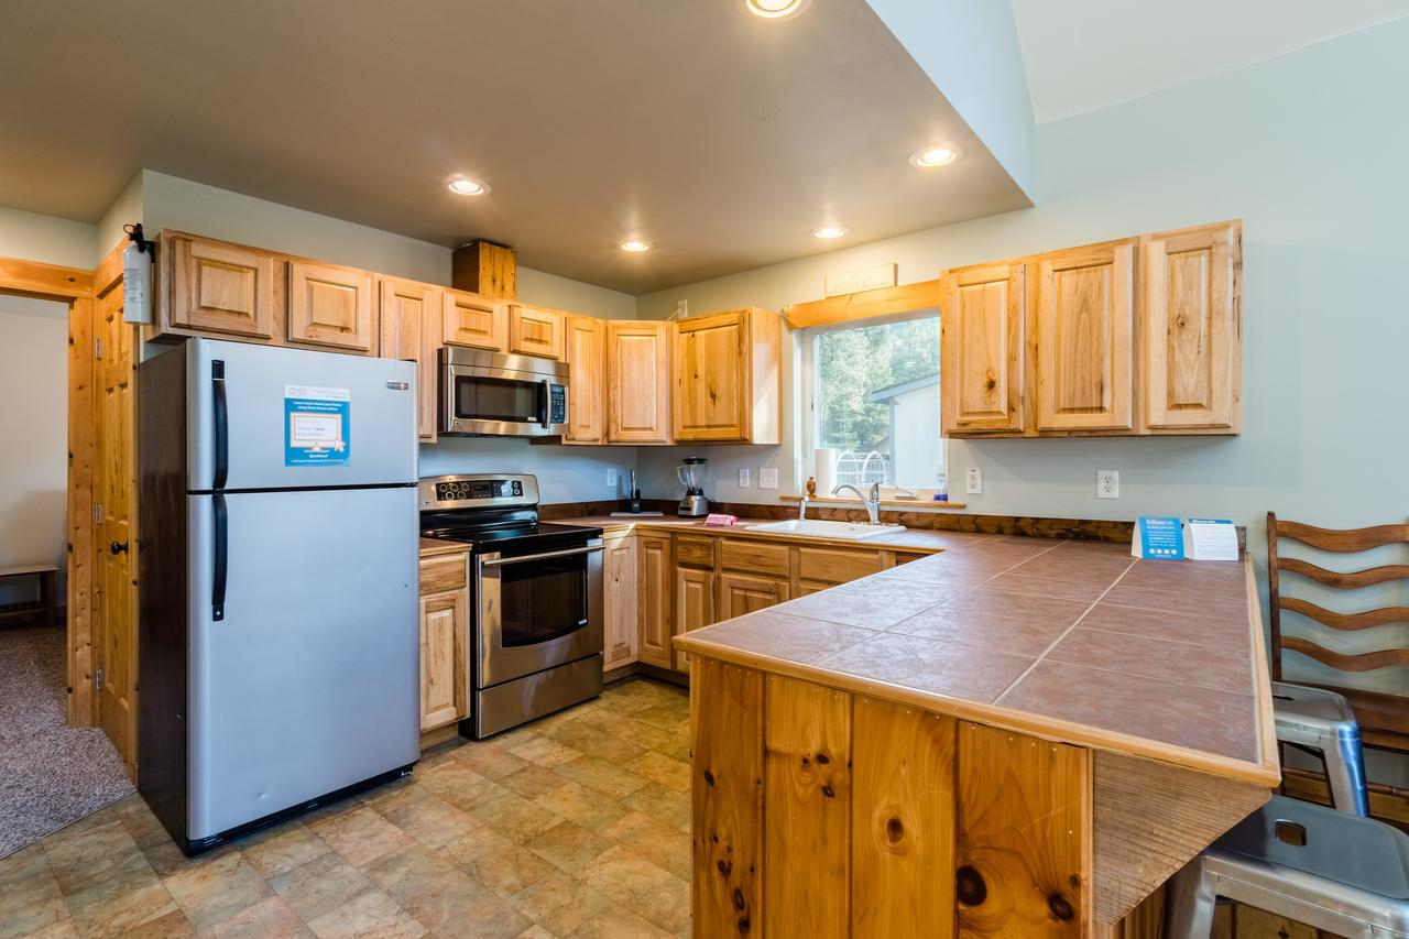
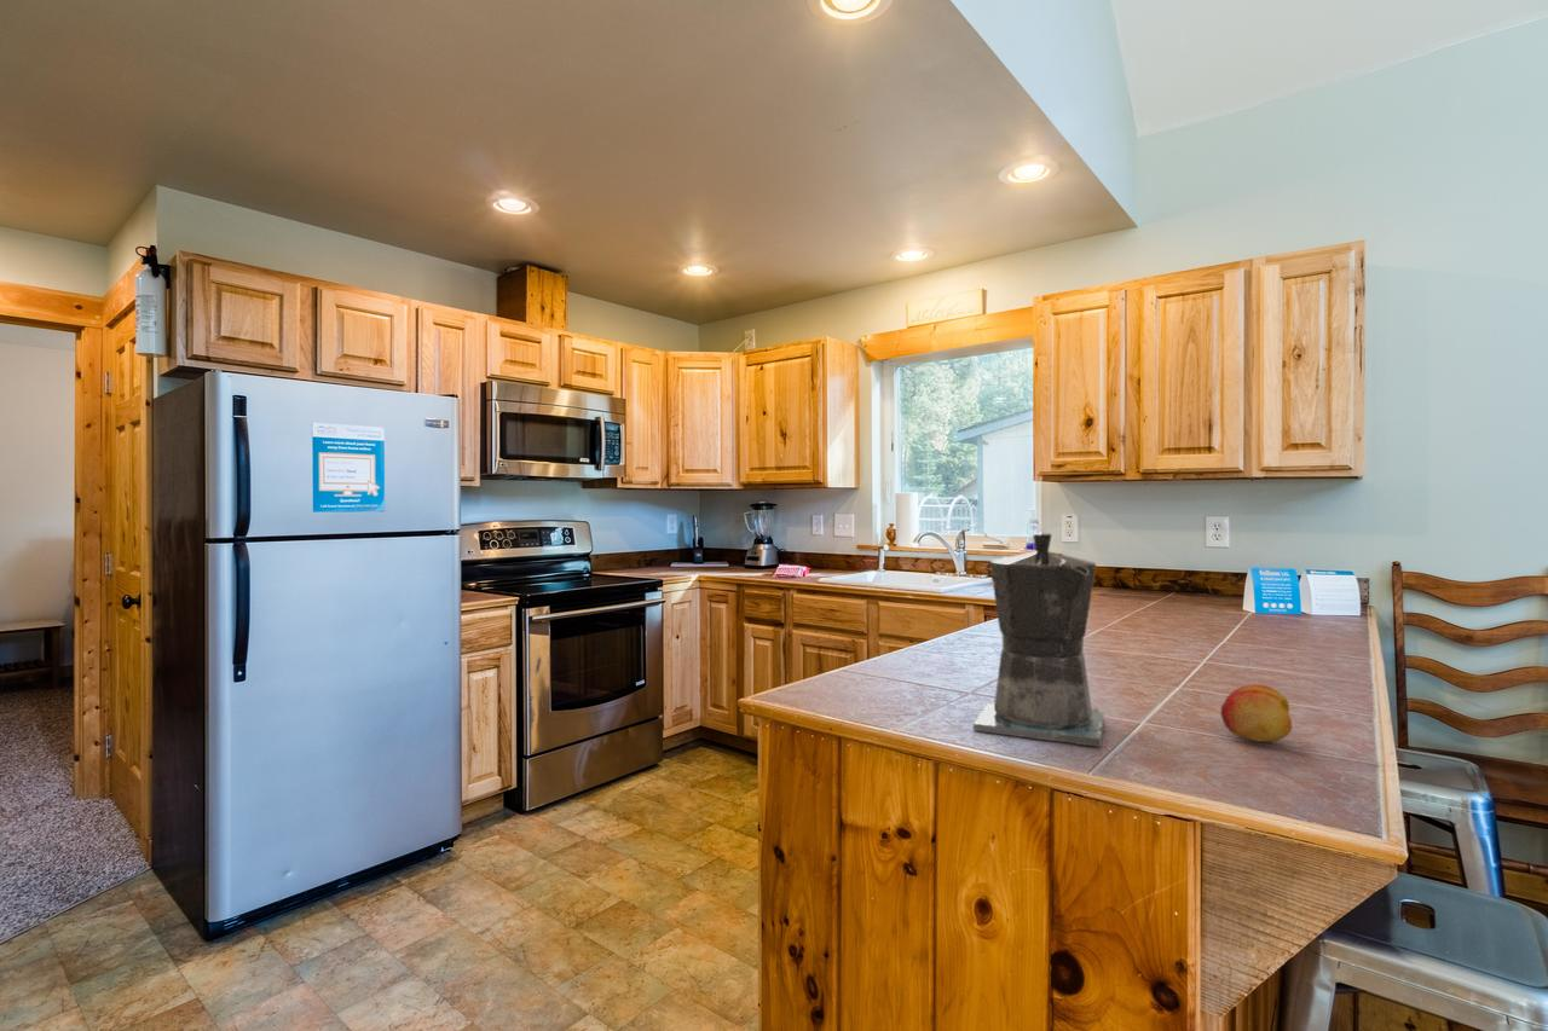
+ coffee maker [972,531,1104,748]
+ fruit [1219,683,1293,743]
